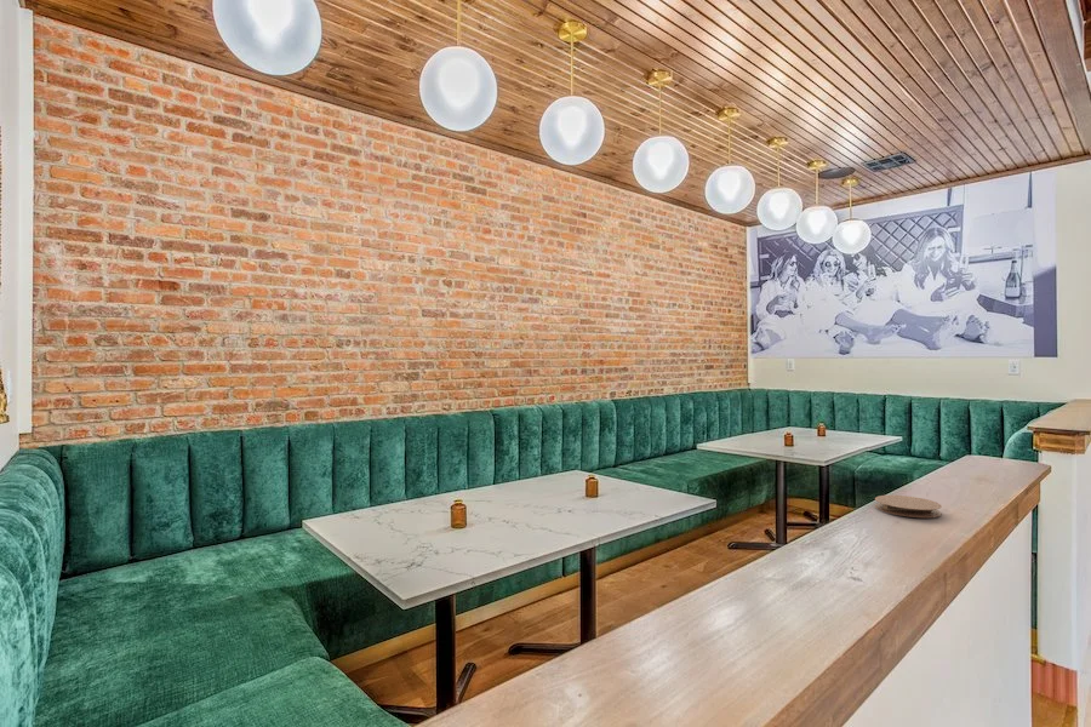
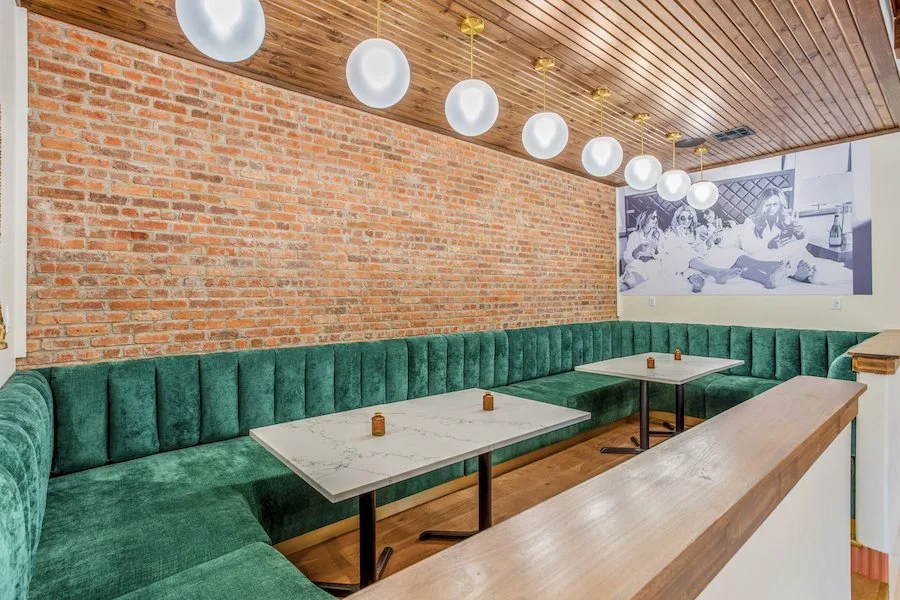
- coaster [874,494,943,519]
